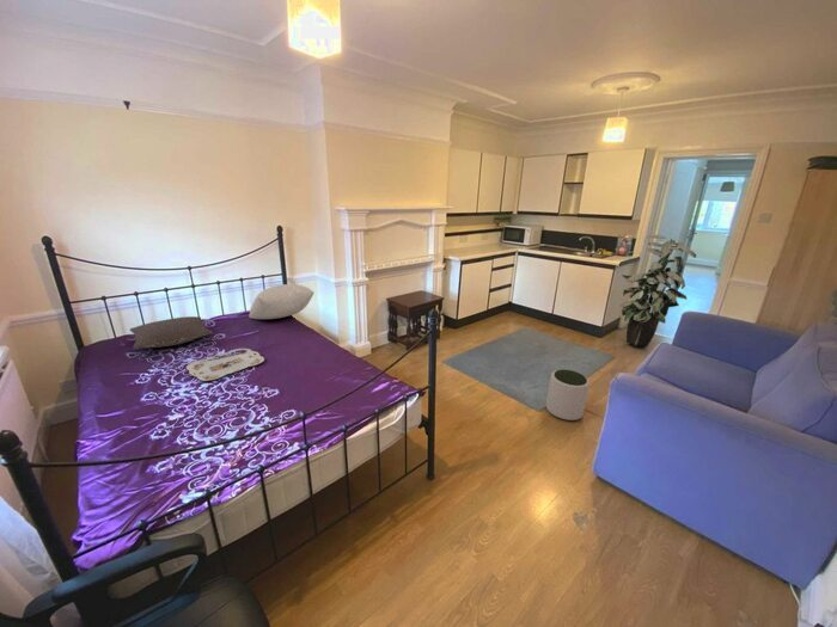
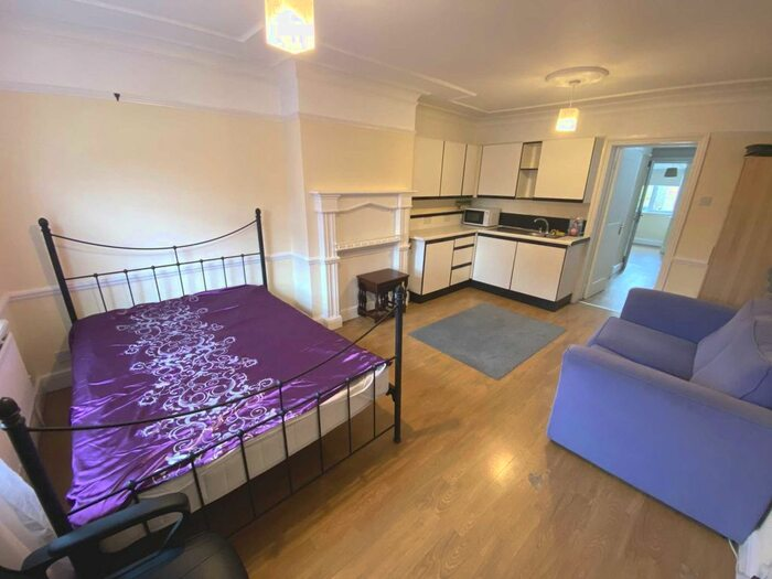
- pillow [248,283,316,320]
- indoor plant [619,234,697,349]
- serving tray [185,348,265,382]
- plant pot [545,369,591,422]
- pillow [129,315,214,350]
